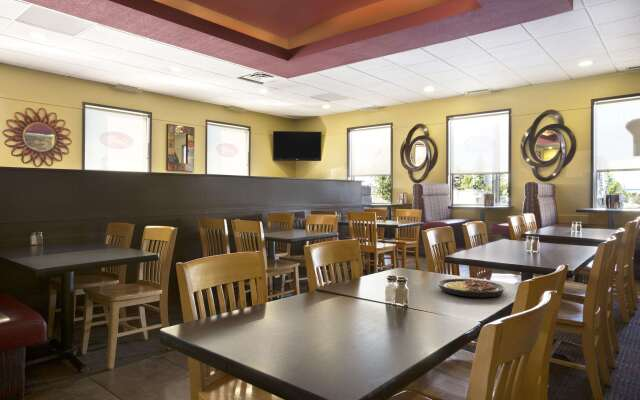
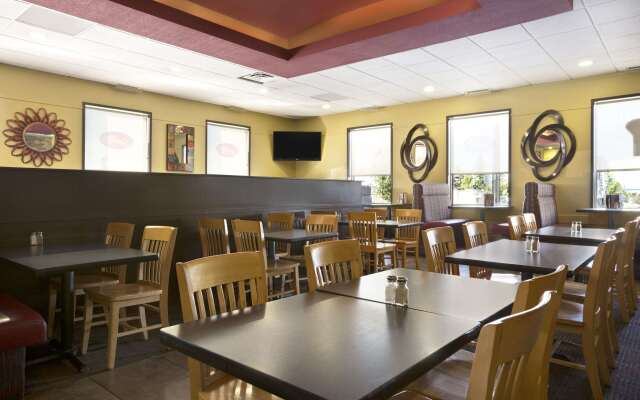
- plate [437,278,506,298]
